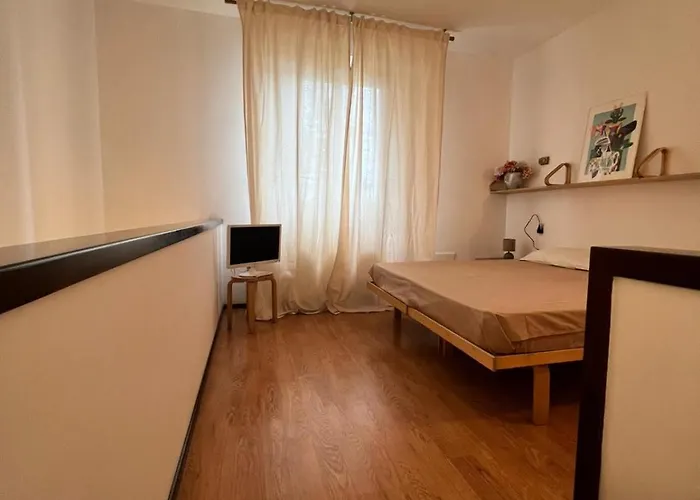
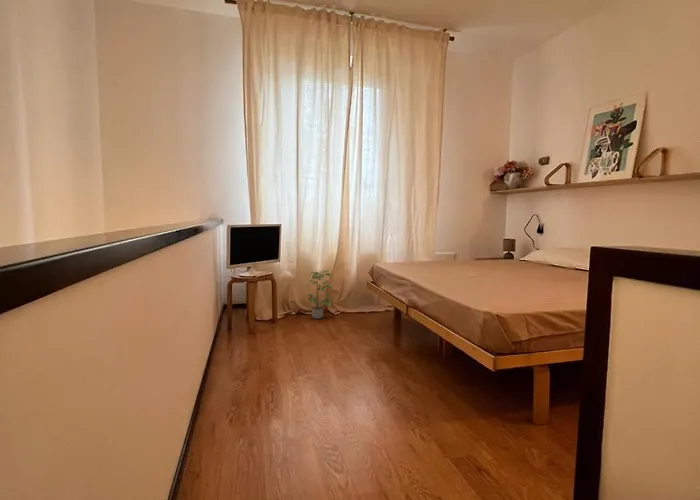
+ potted plant [306,269,336,320]
